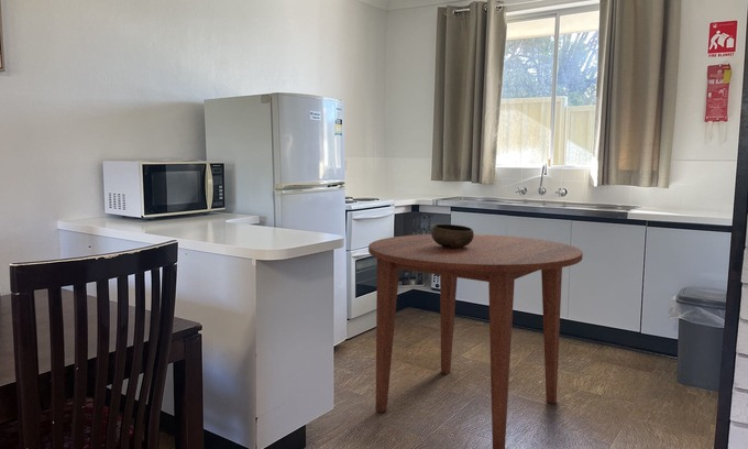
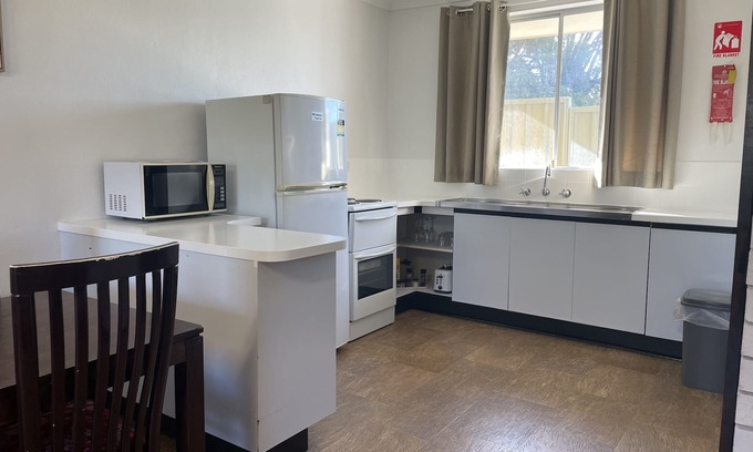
- bowl [430,223,474,248]
- dining table [367,233,584,449]
